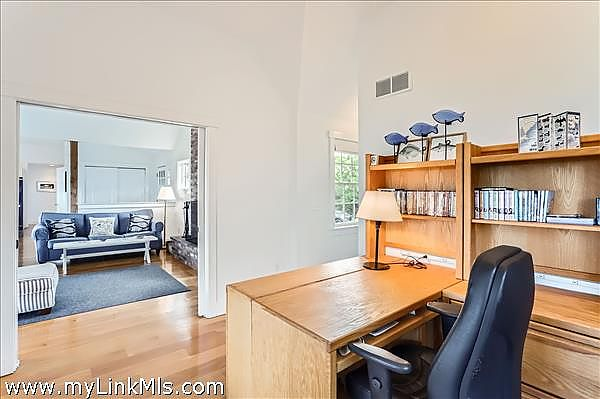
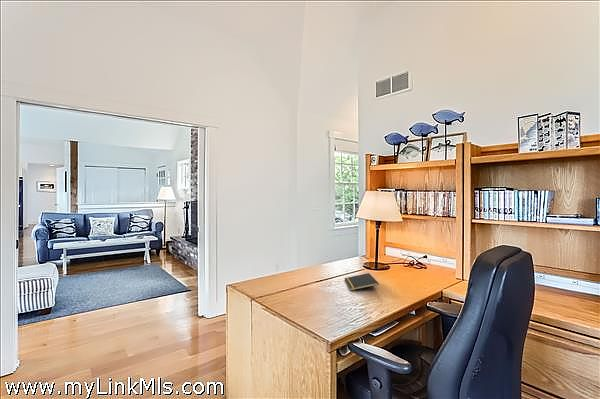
+ notepad [343,272,380,291]
